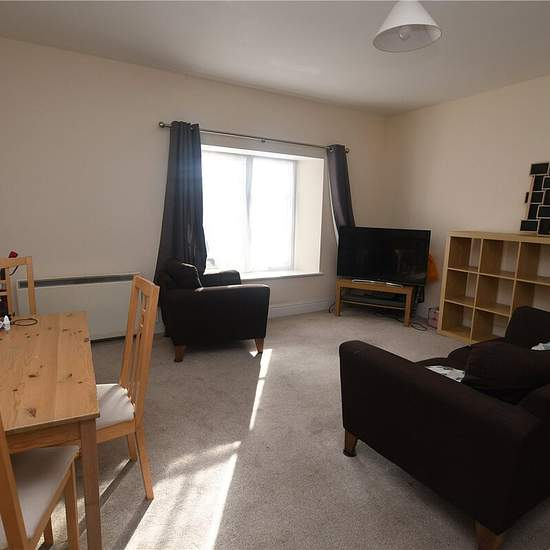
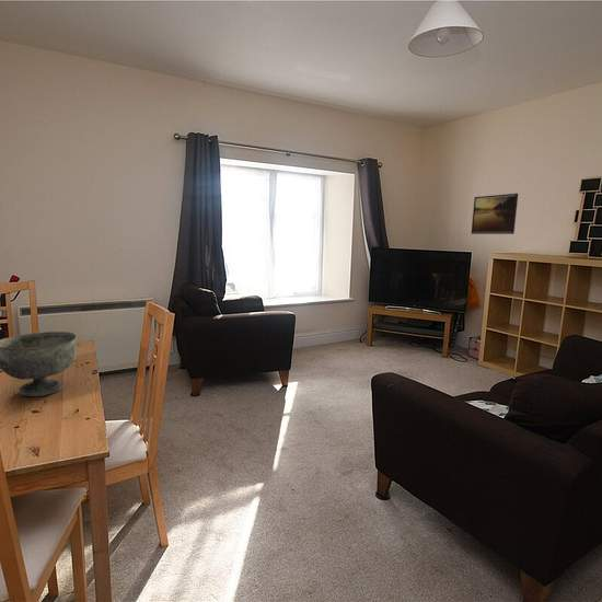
+ decorative bowl [0,331,78,397]
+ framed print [471,193,519,235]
